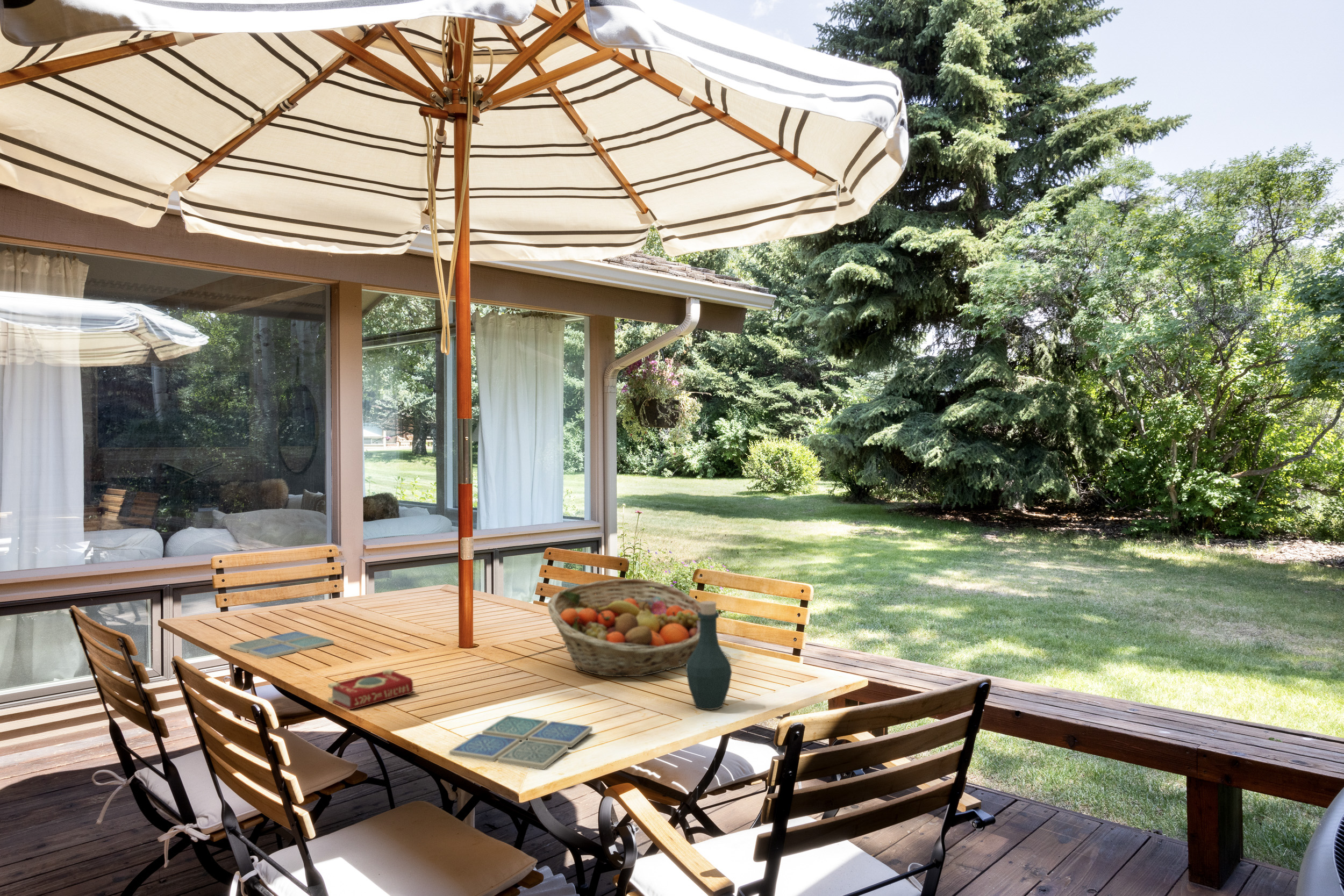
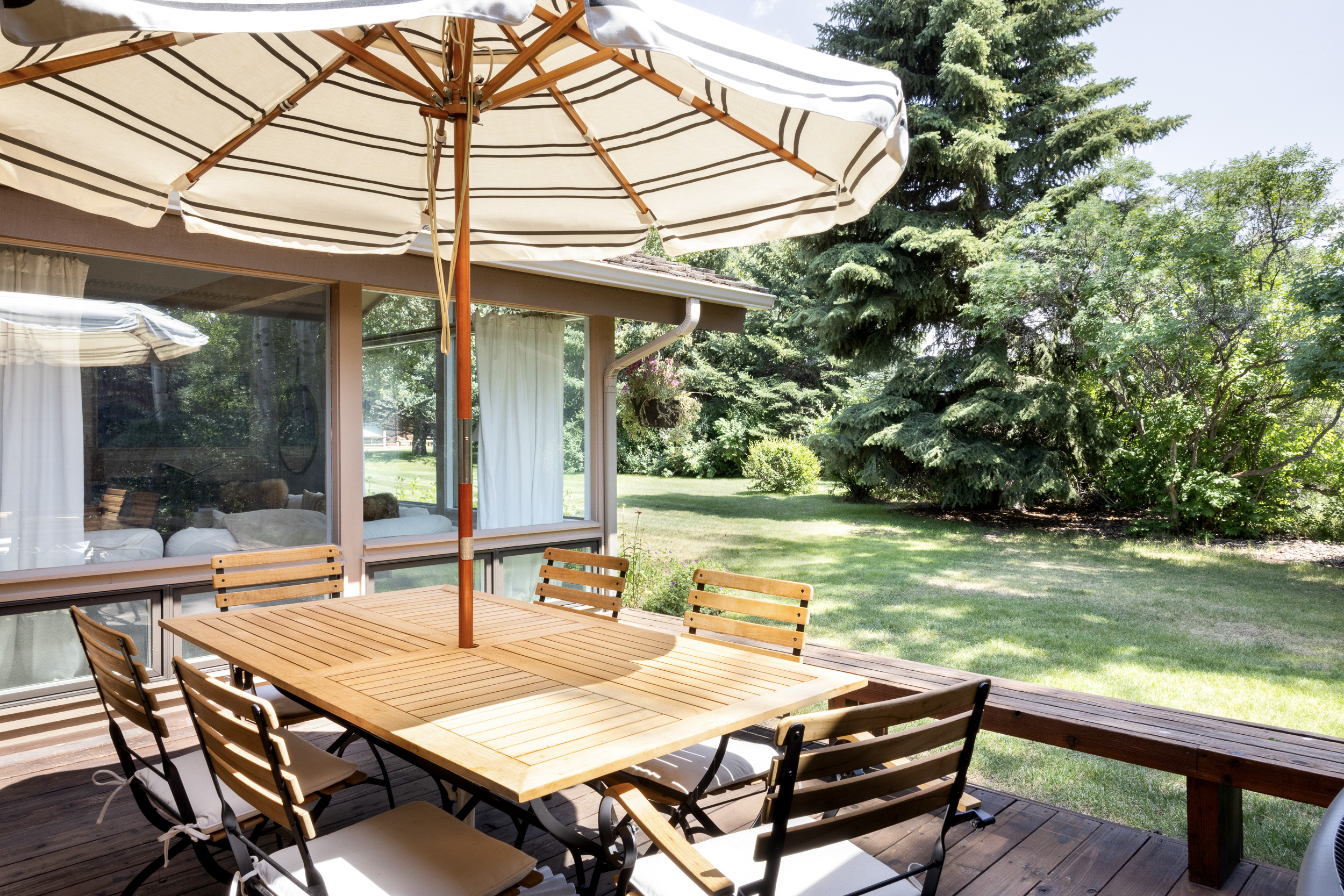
- drink coaster [449,715,593,770]
- book [327,669,415,711]
- fruit basket [547,578,700,677]
- bottle [685,600,732,711]
- drink coaster [230,630,334,660]
